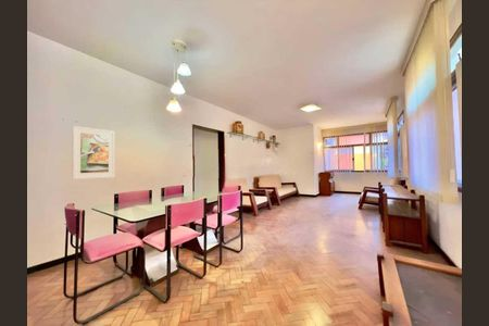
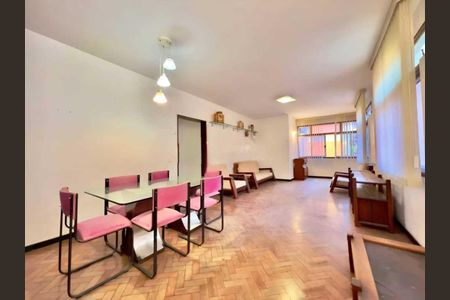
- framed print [72,125,116,180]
